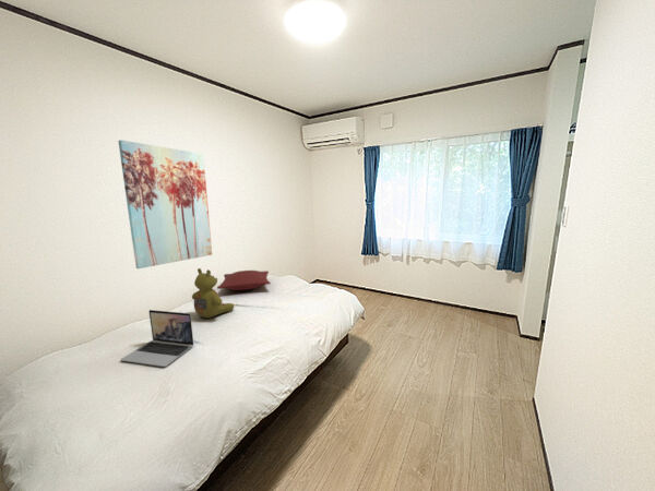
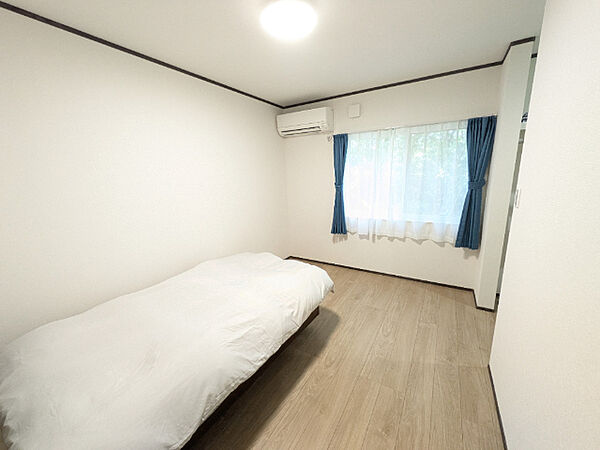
- laptop [120,309,194,368]
- pillow [216,270,272,291]
- stuffed bear [191,267,235,319]
- wall art [117,139,213,270]
